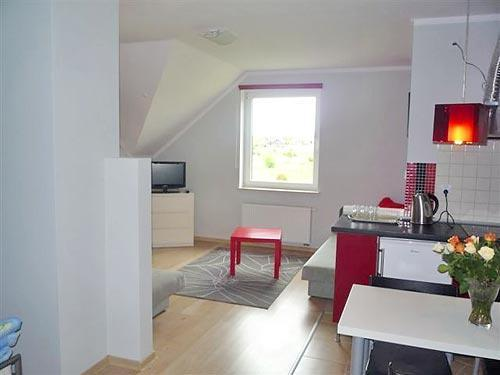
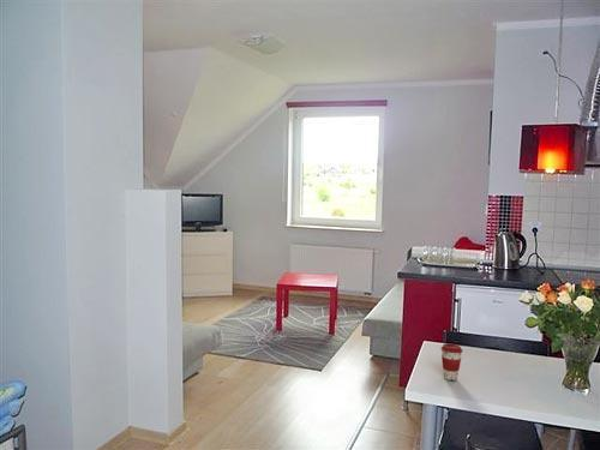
+ coffee cup [440,342,464,382]
